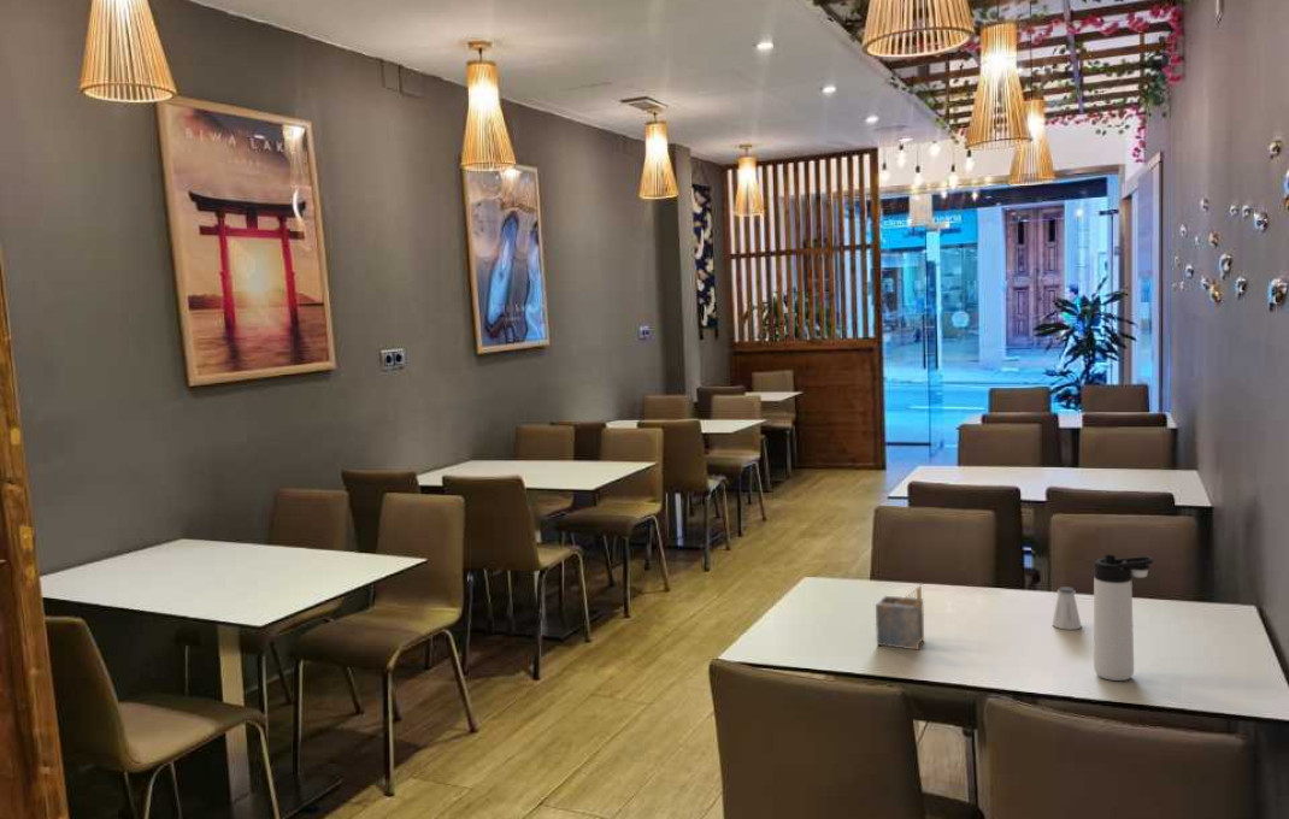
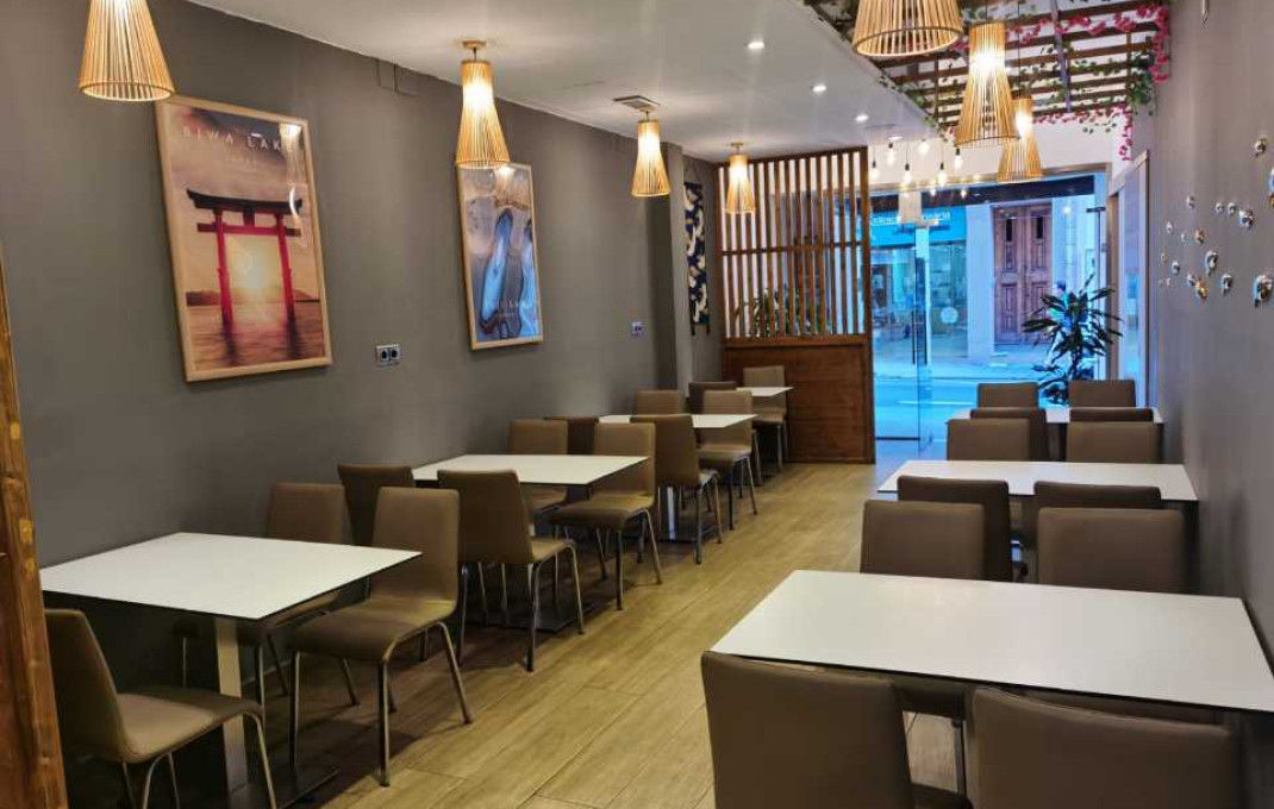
- thermos bottle [1093,554,1154,682]
- saltshaker [1052,585,1083,631]
- napkin holder [875,583,925,652]
